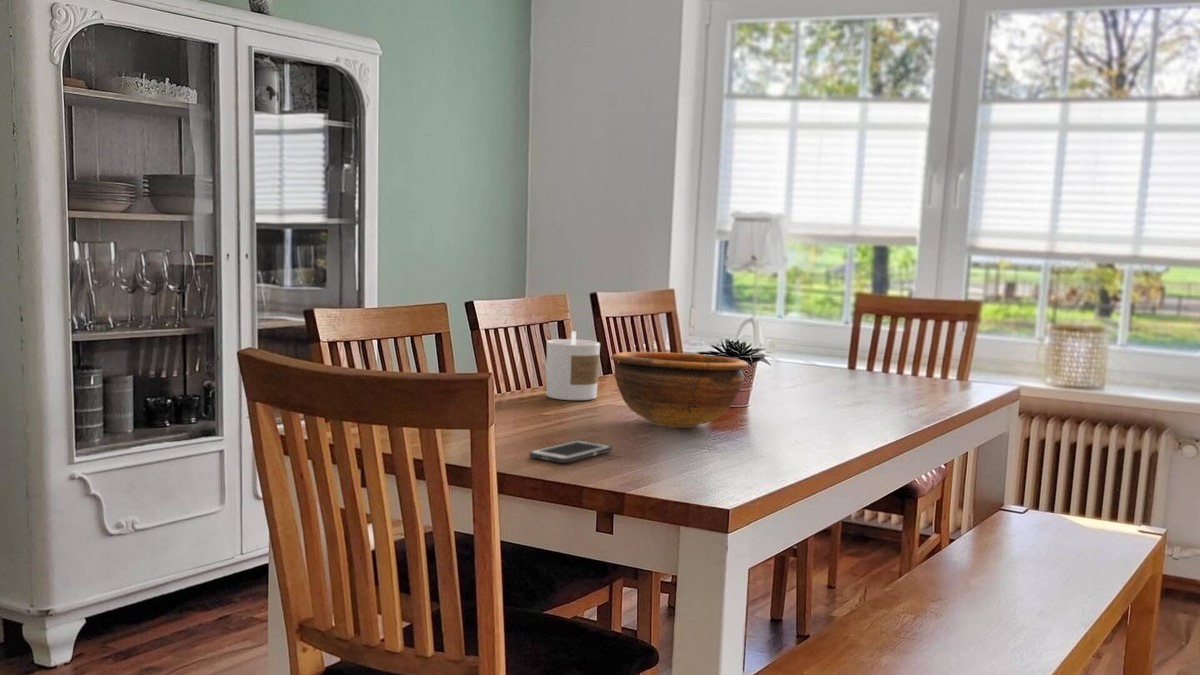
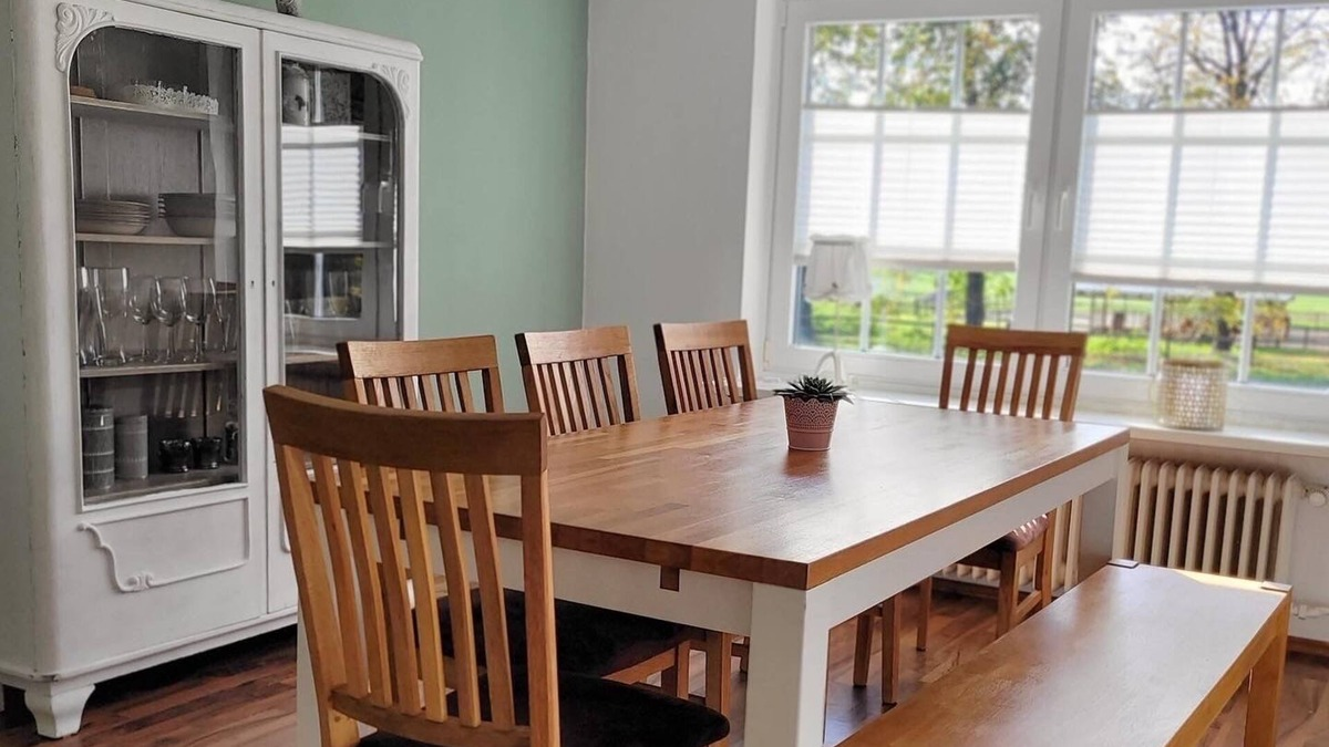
- candle [545,330,601,401]
- bowl [610,351,750,429]
- cell phone [528,439,613,464]
